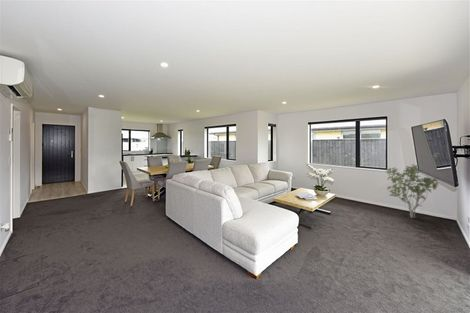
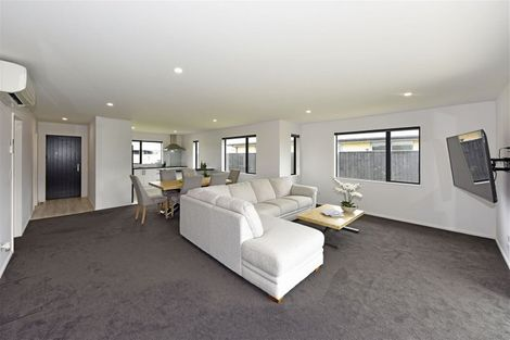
- shrub [384,164,439,219]
